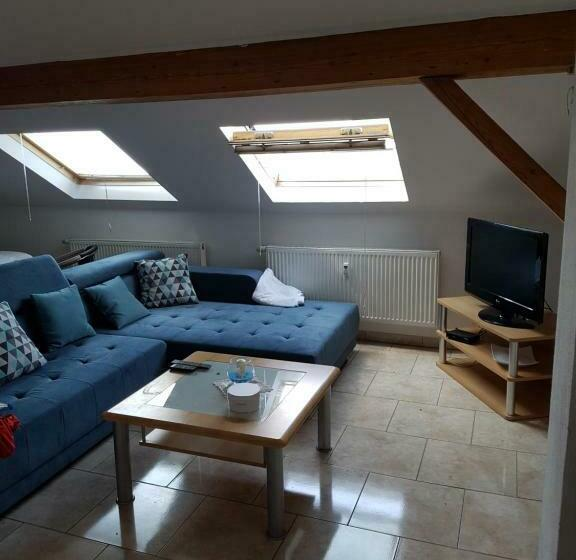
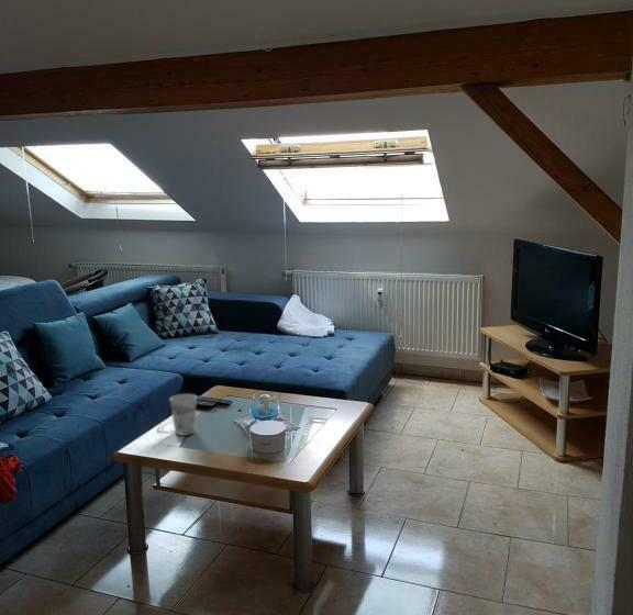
+ cup [168,393,198,437]
